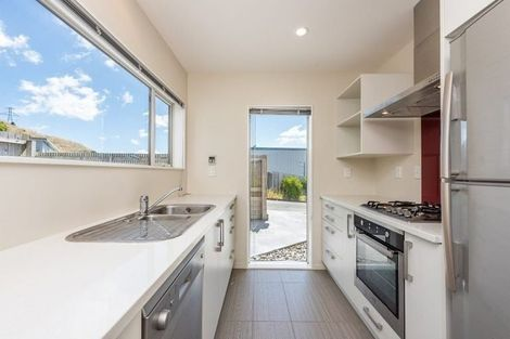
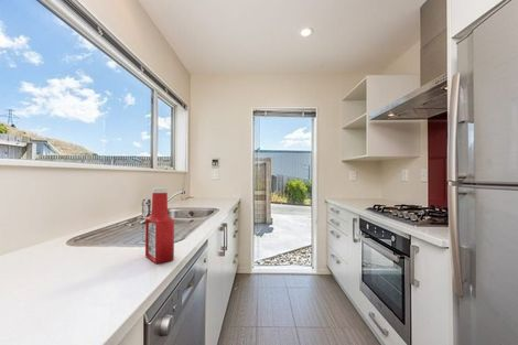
+ soap bottle [144,186,175,265]
